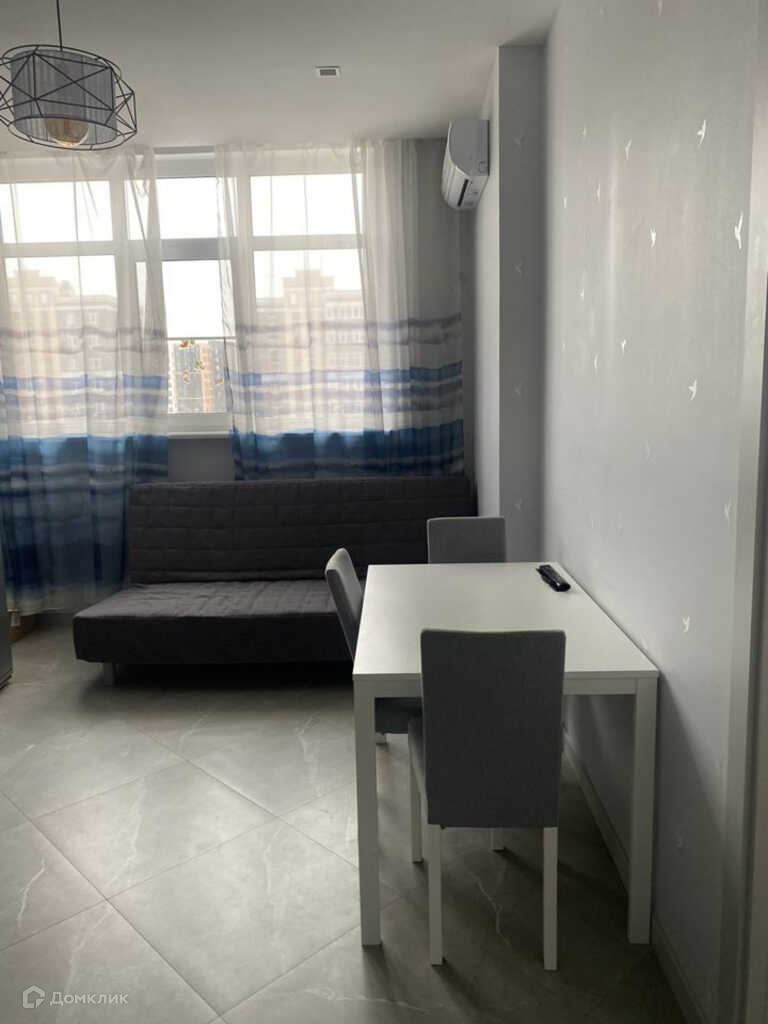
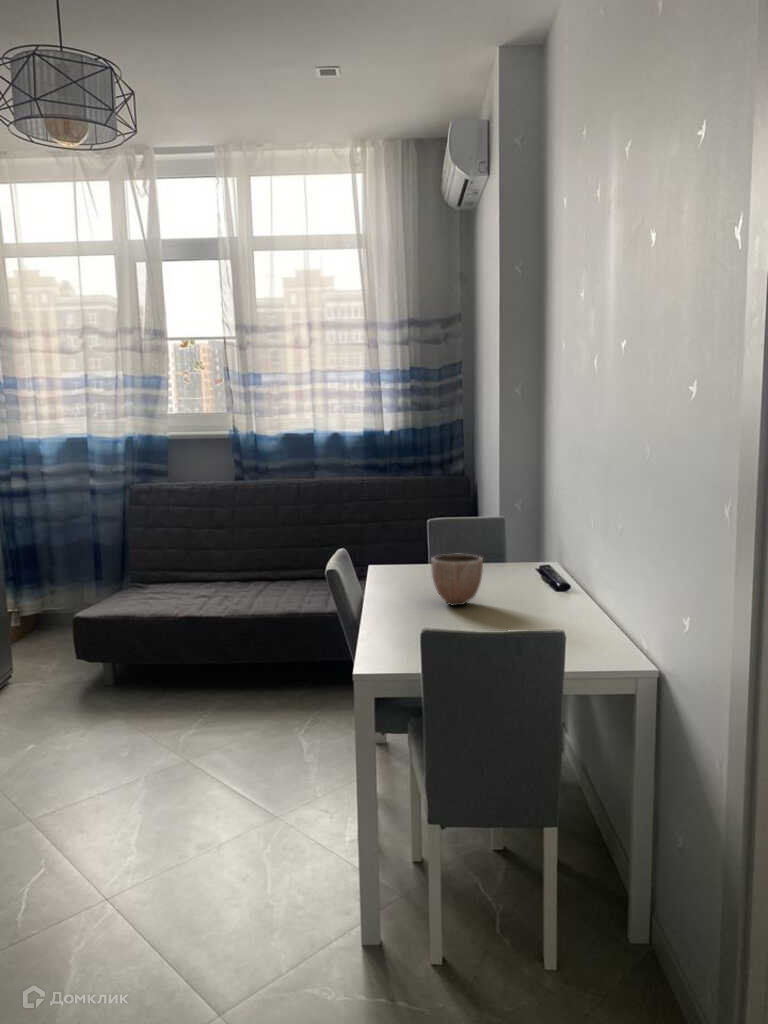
+ decorative bowl [430,553,484,607]
